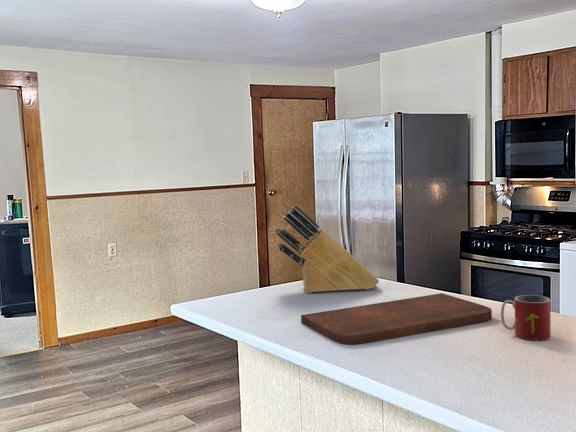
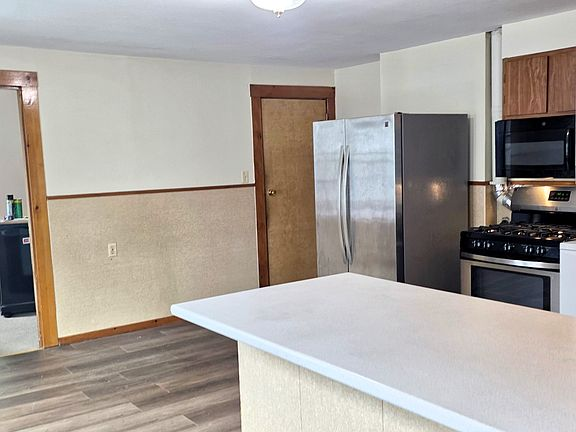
- knife block [274,204,380,294]
- cutting board [300,292,493,345]
- mug [500,294,552,341]
